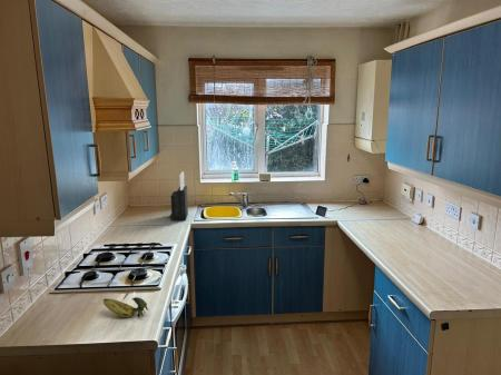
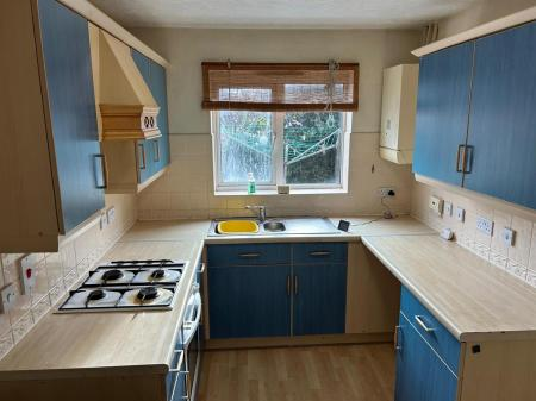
- knife block [169,171,189,221]
- banana [102,296,149,318]
